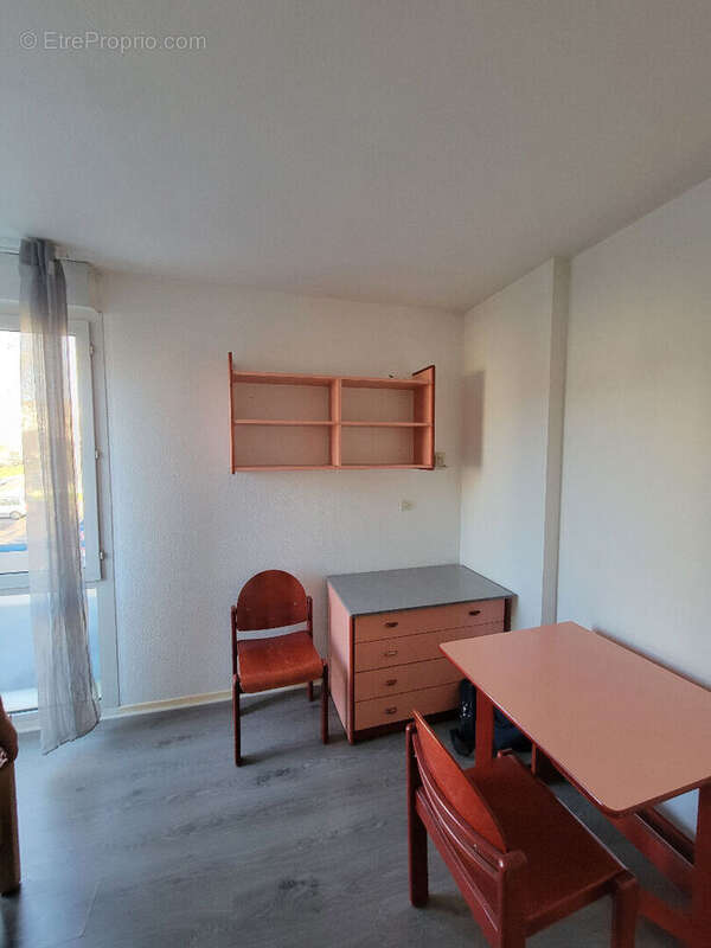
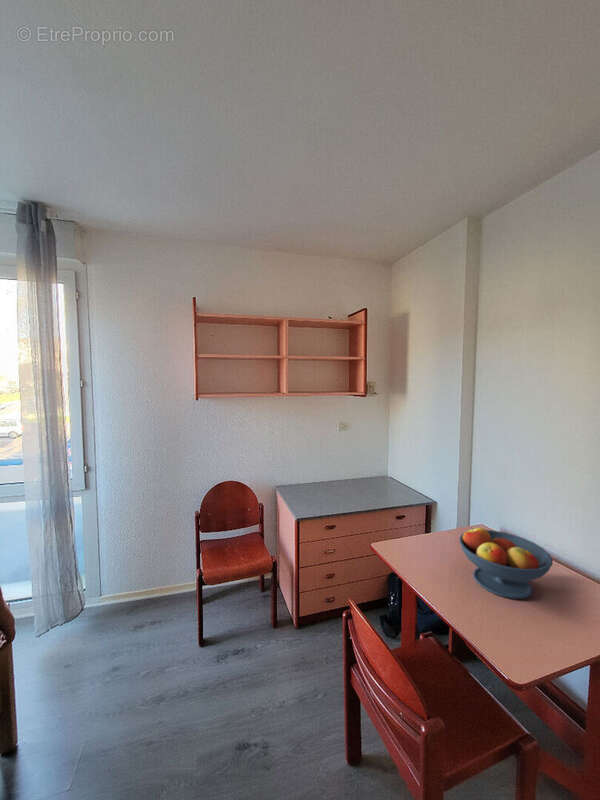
+ fruit bowl [458,526,554,600]
